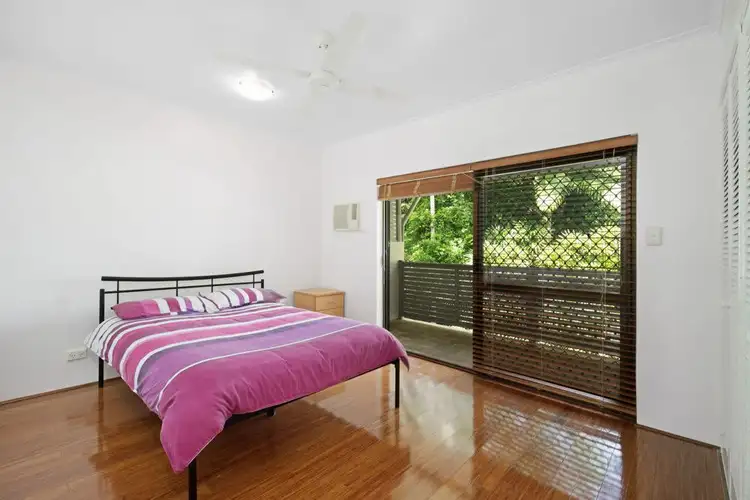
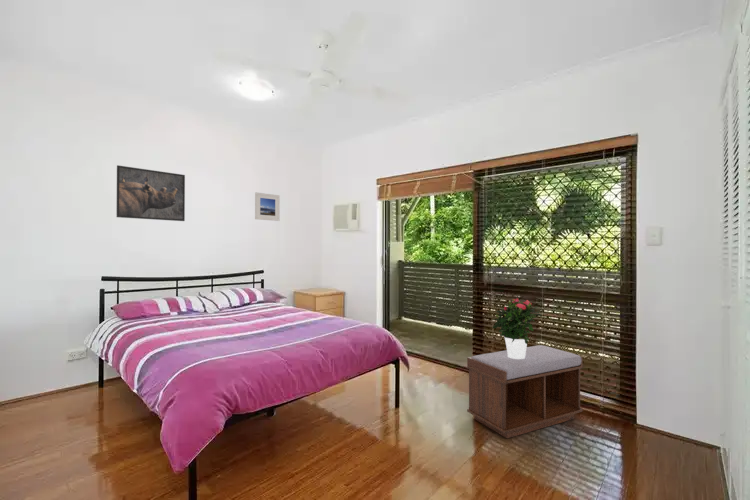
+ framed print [115,164,186,222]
+ bench [466,344,584,439]
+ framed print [254,192,281,222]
+ potted flower [492,297,543,359]
